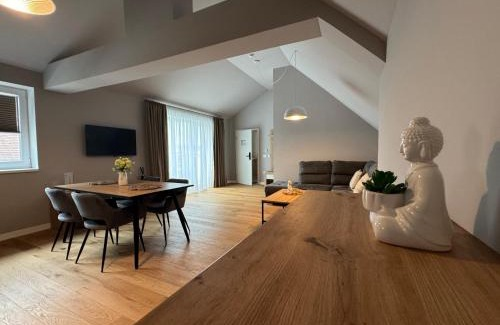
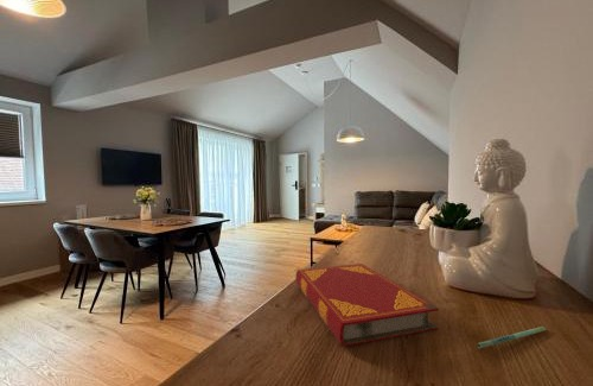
+ hardback book [295,262,440,348]
+ pen [476,325,547,349]
